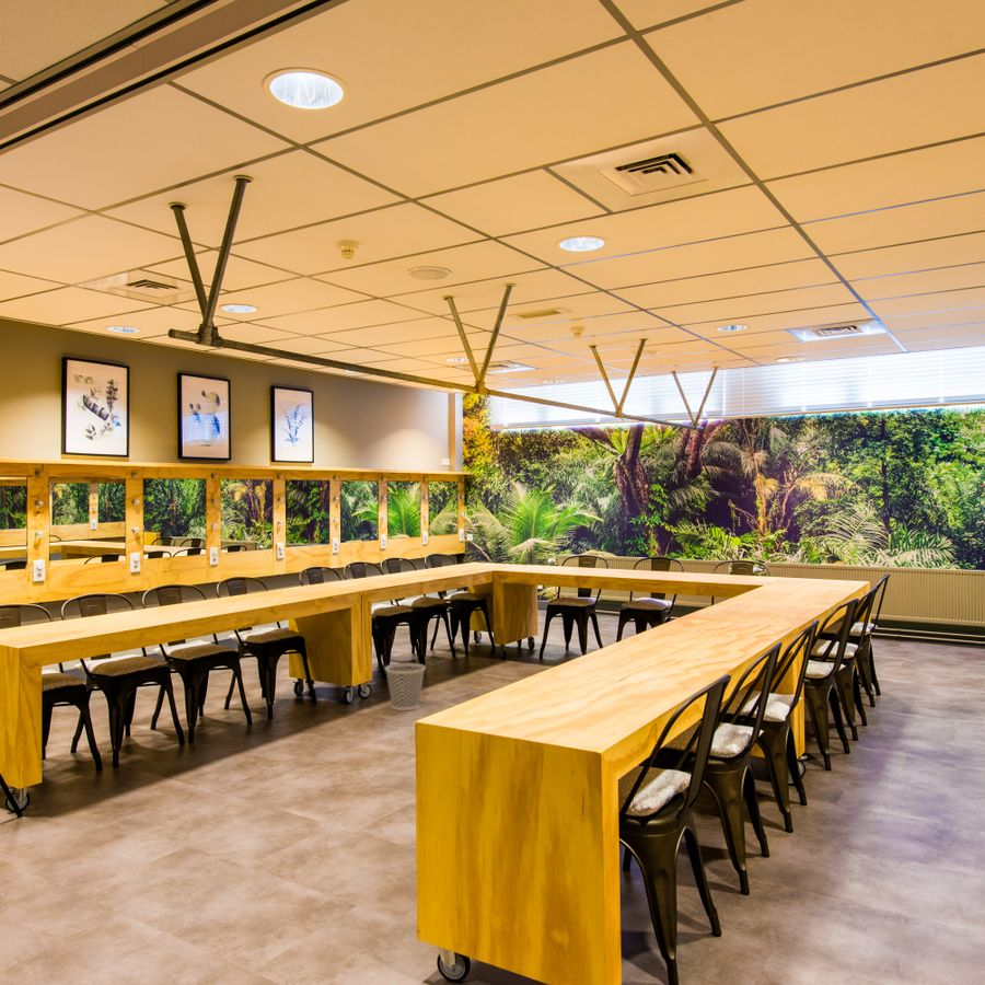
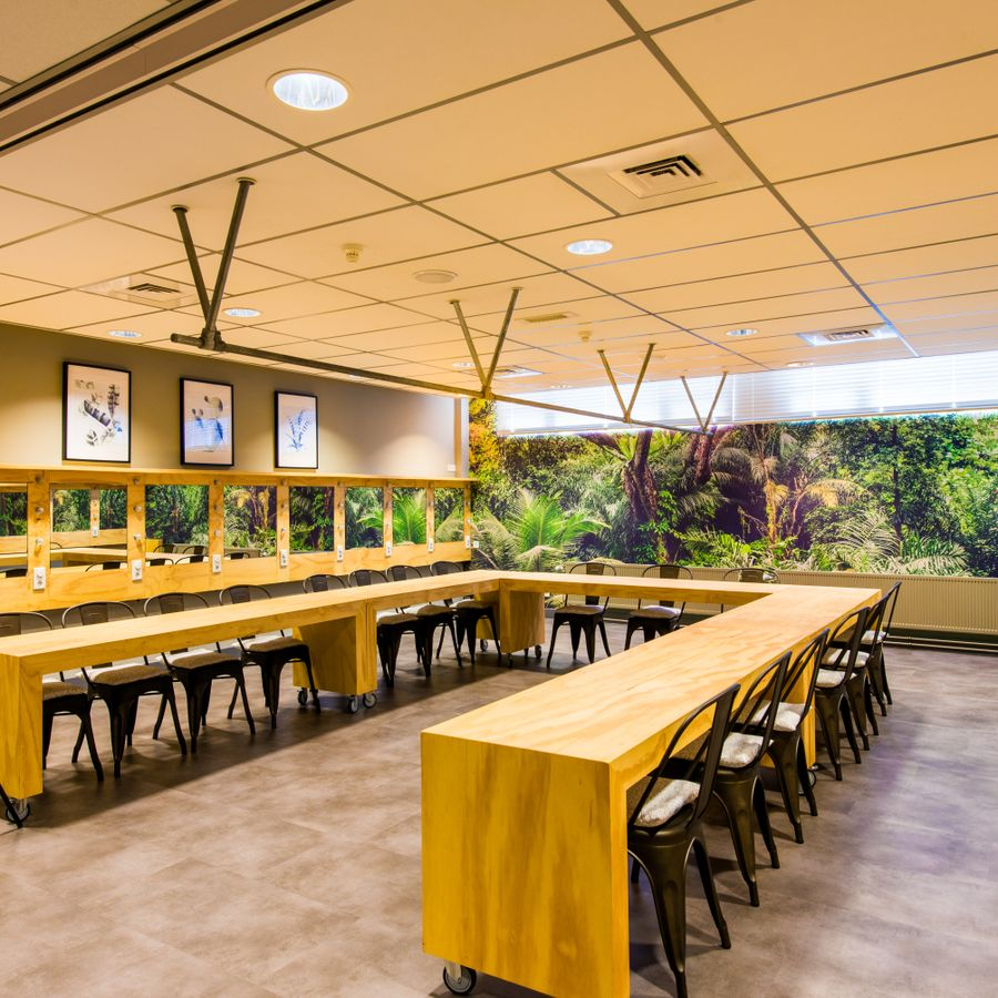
- wastebasket [384,662,427,711]
